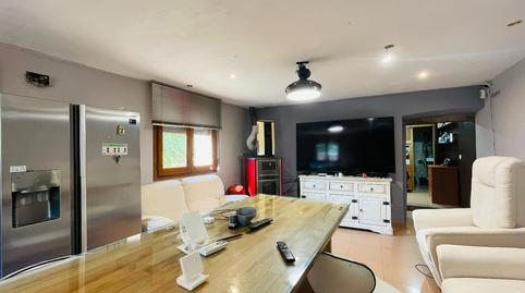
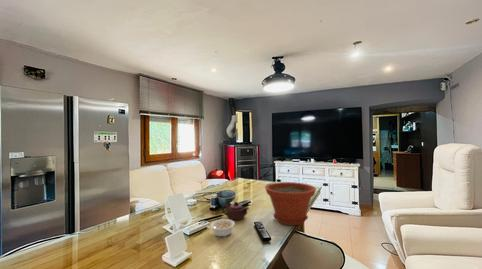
+ plant pot [264,181,317,227]
+ teapot [221,200,250,221]
+ legume [206,218,236,238]
